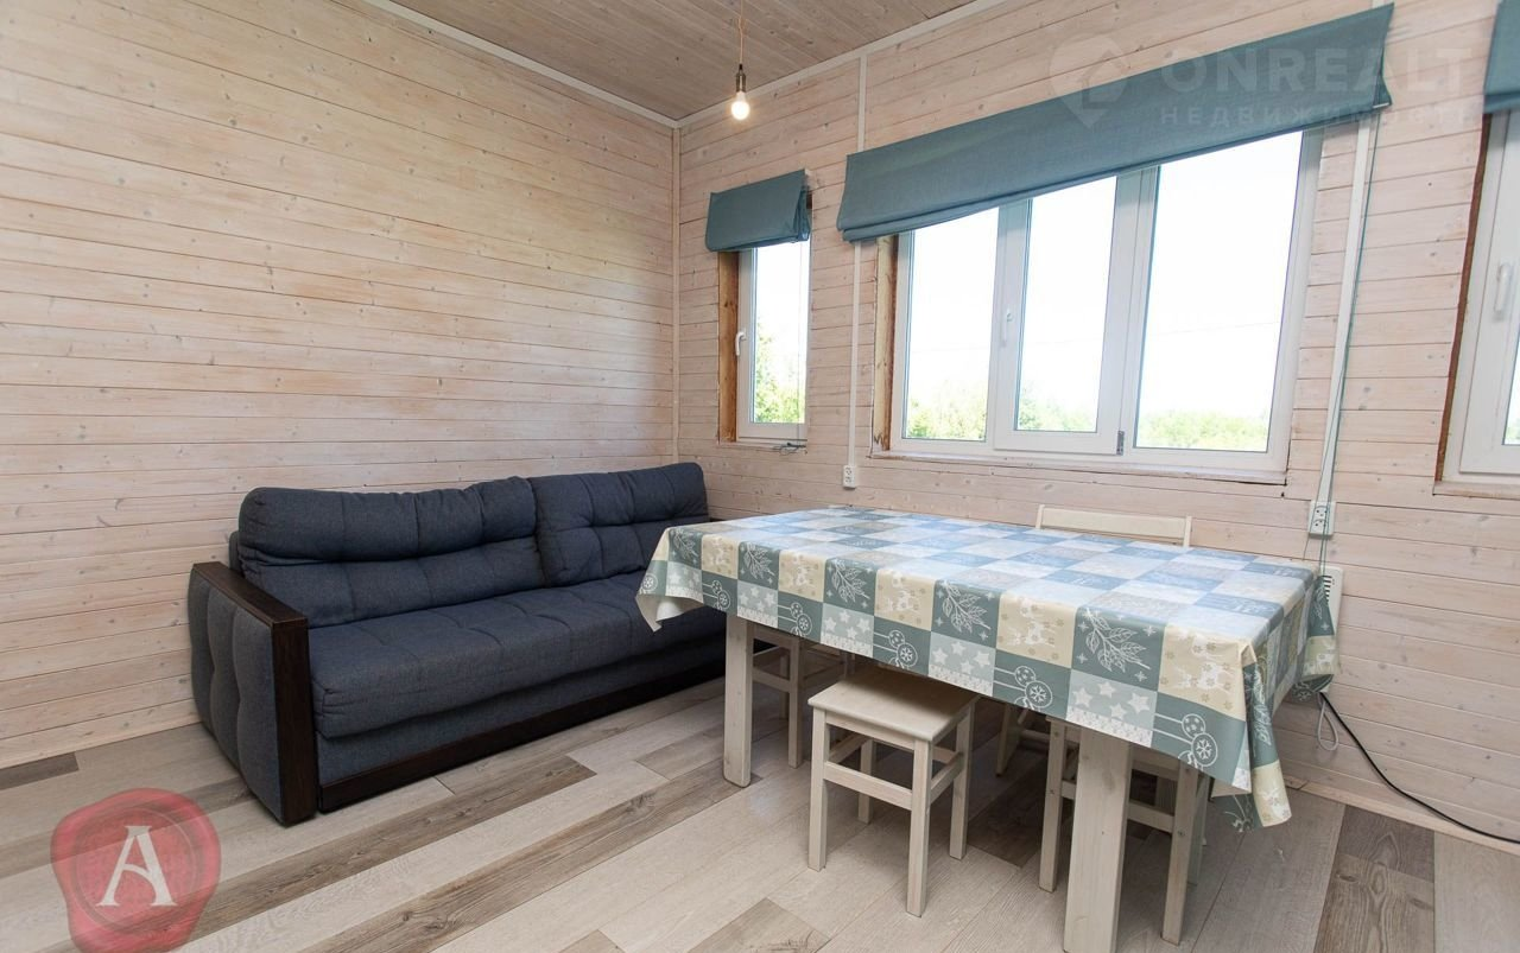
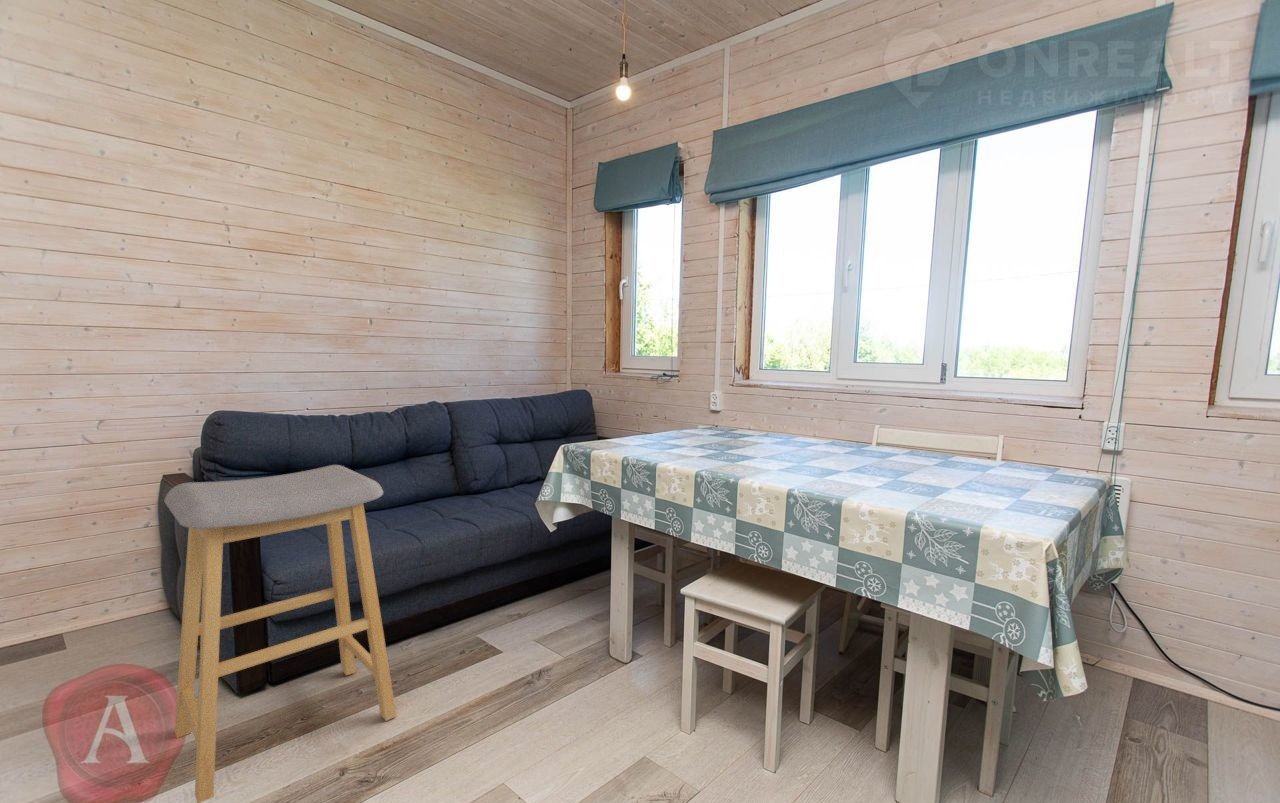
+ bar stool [163,464,397,803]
